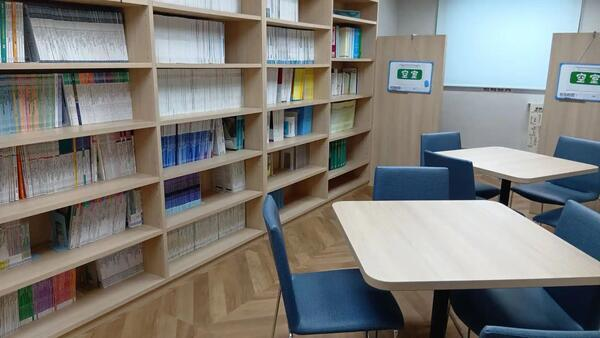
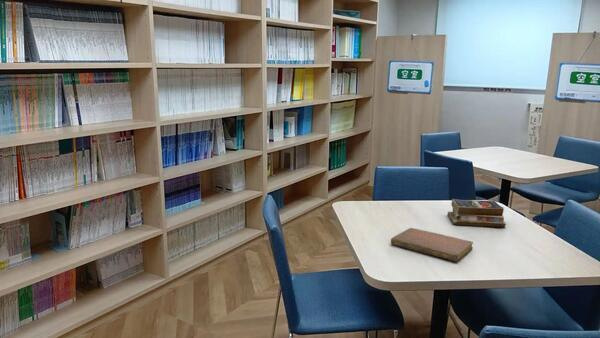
+ book [447,198,507,228]
+ notebook [390,227,474,263]
